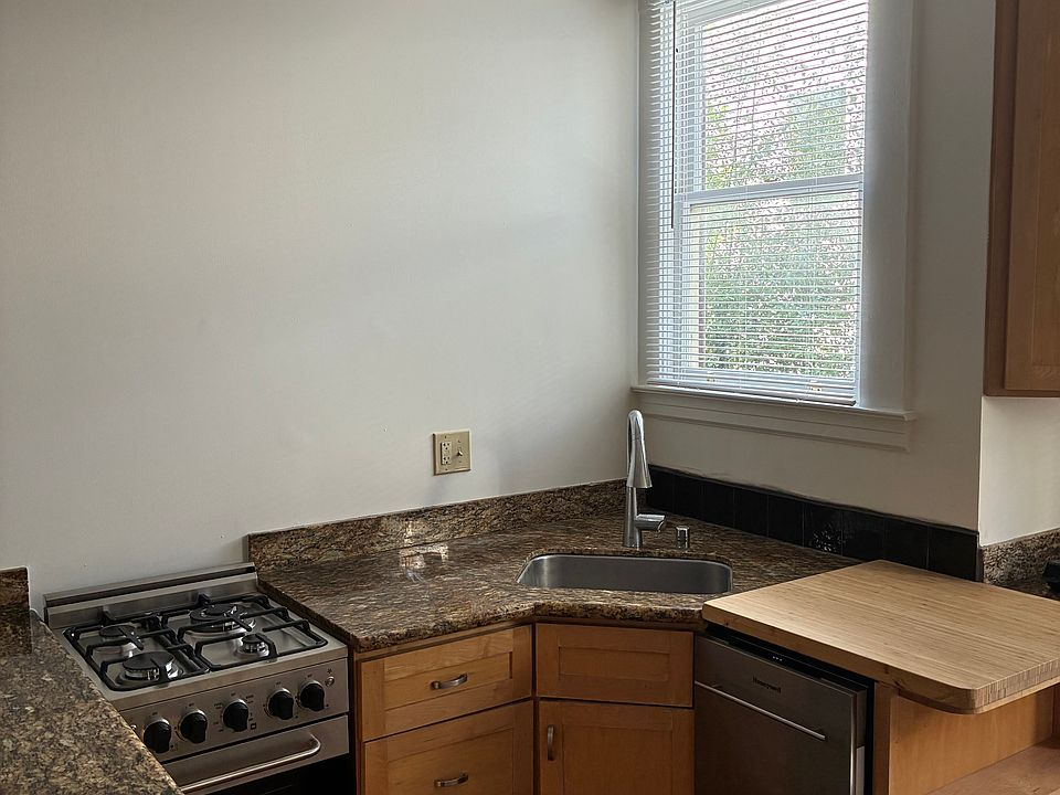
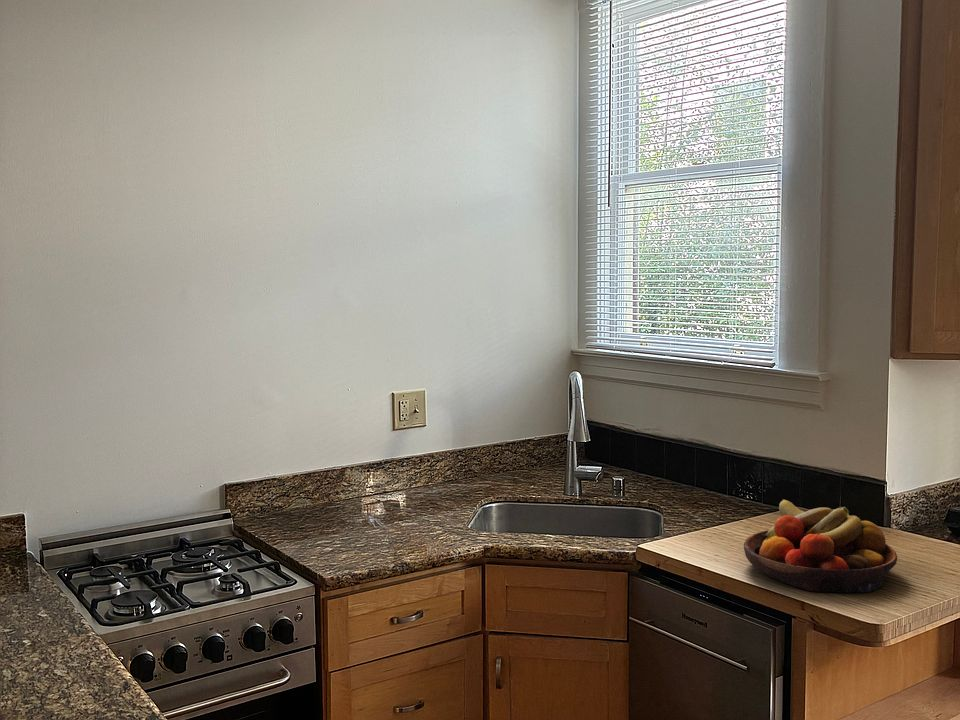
+ fruit bowl [743,499,898,594]
